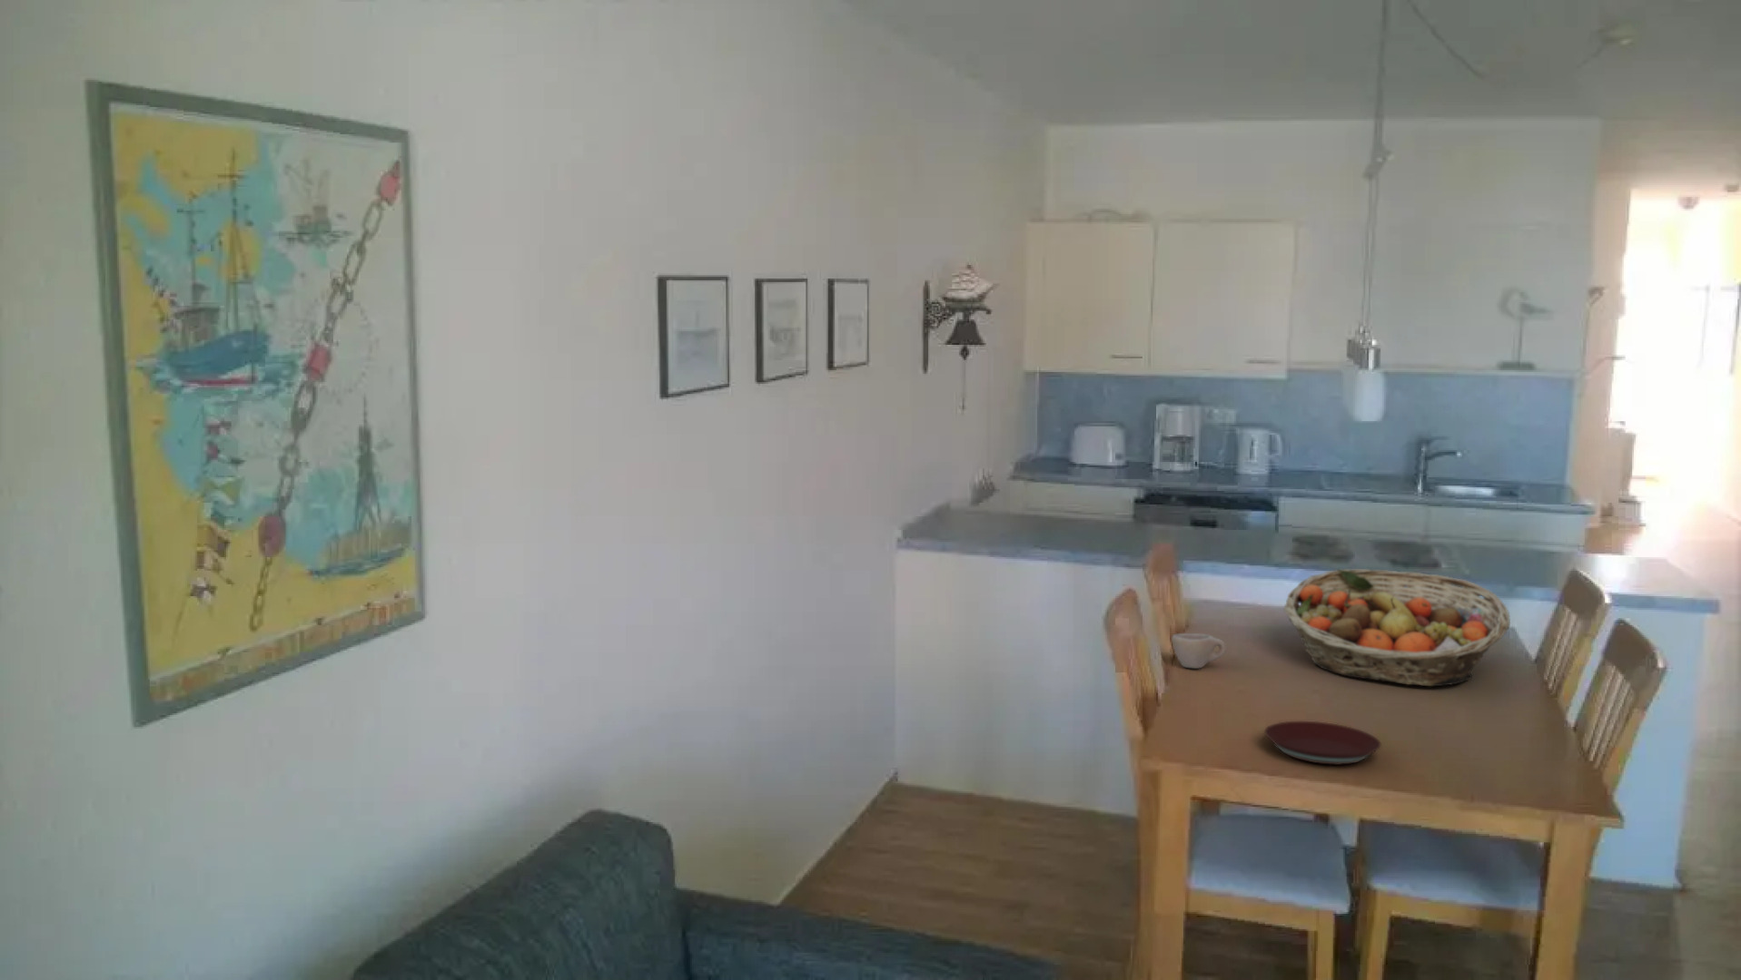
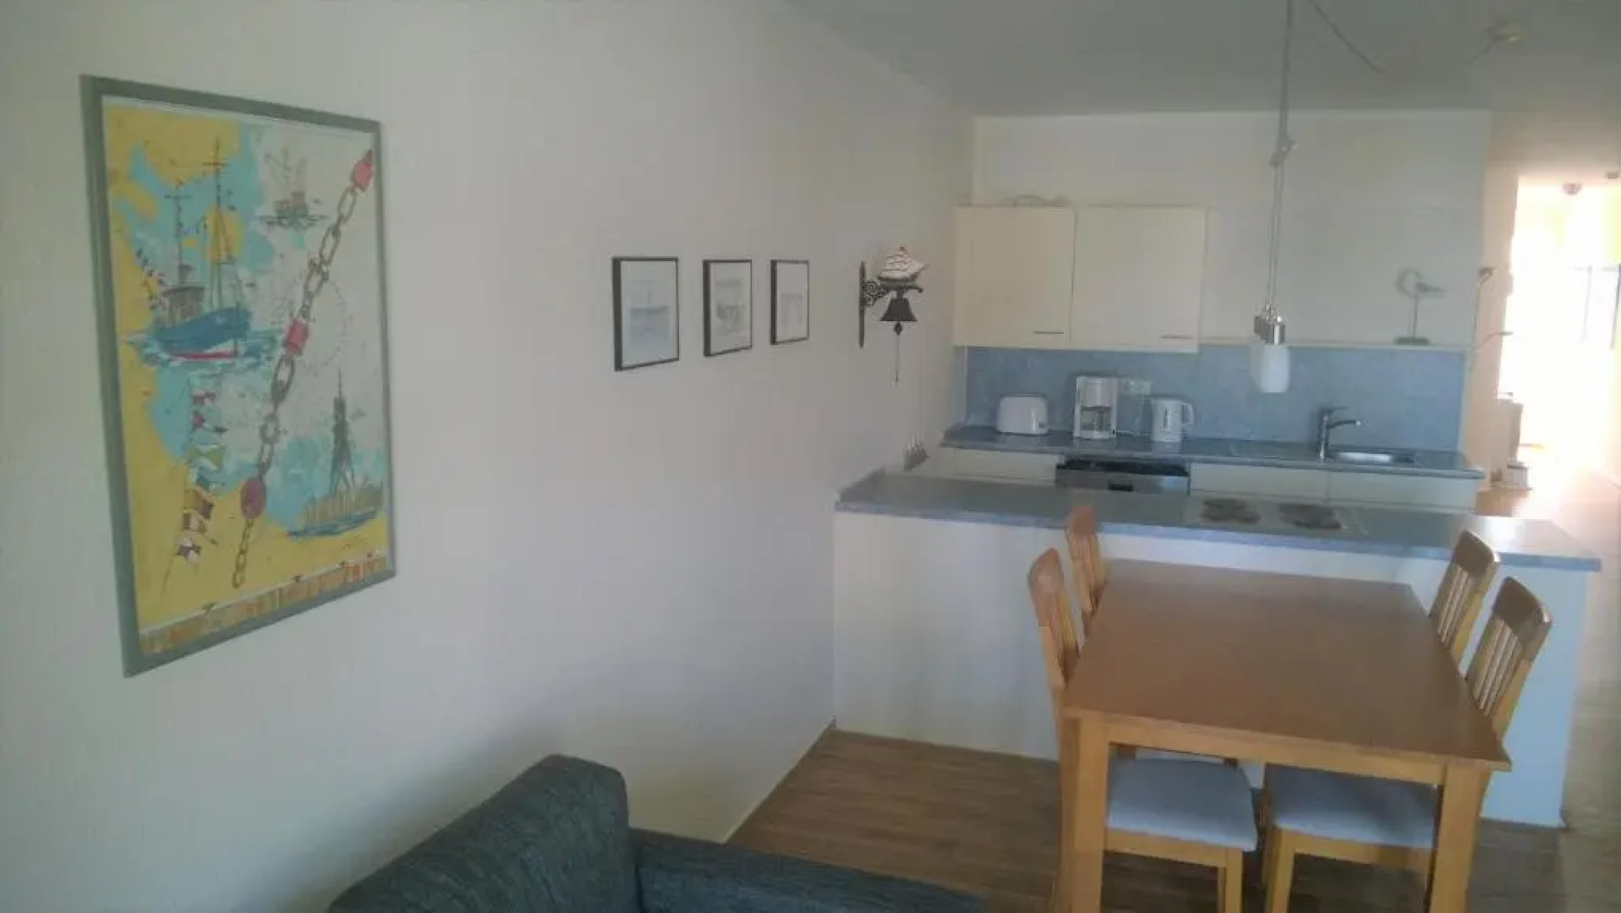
- plate [1263,721,1382,766]
- fruit basket [1283,568,1511,687]
- cup [1171,632,1227,669]
